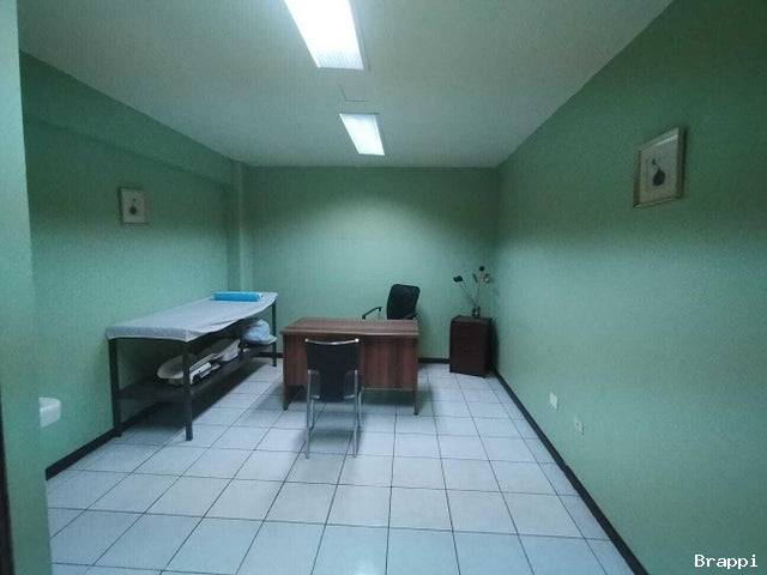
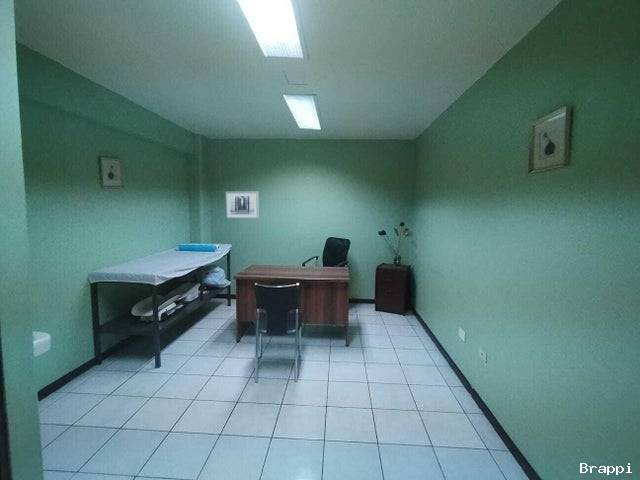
+ wall art [224,190,260,220]
